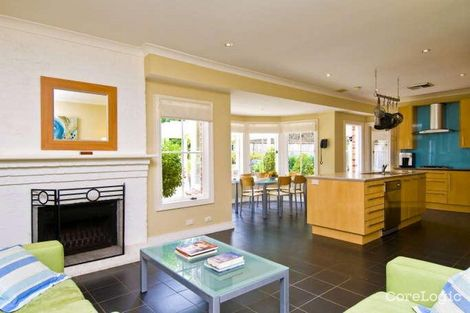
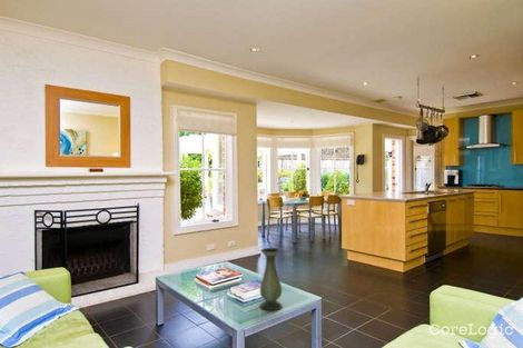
+ vase [258,247,284,311]
